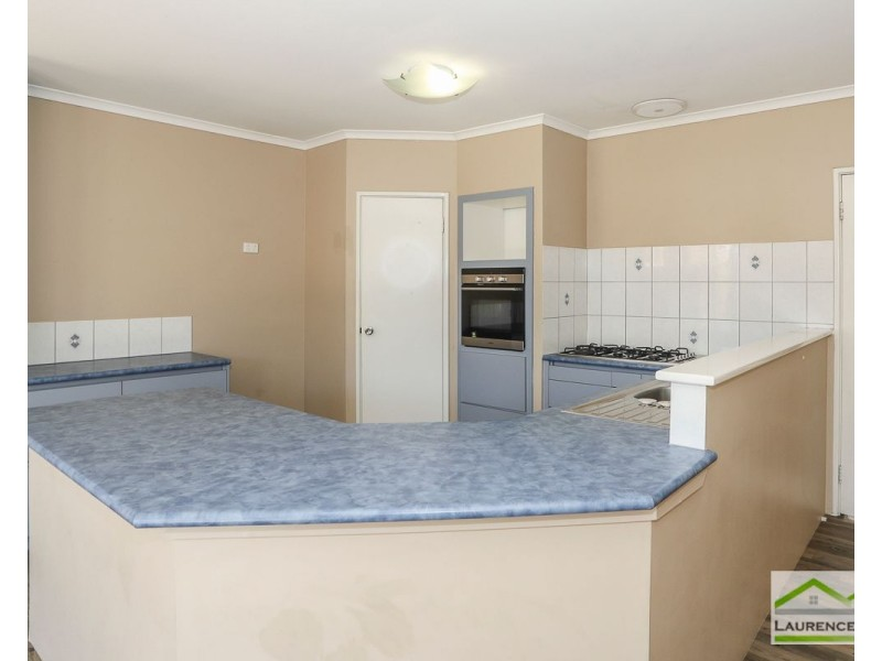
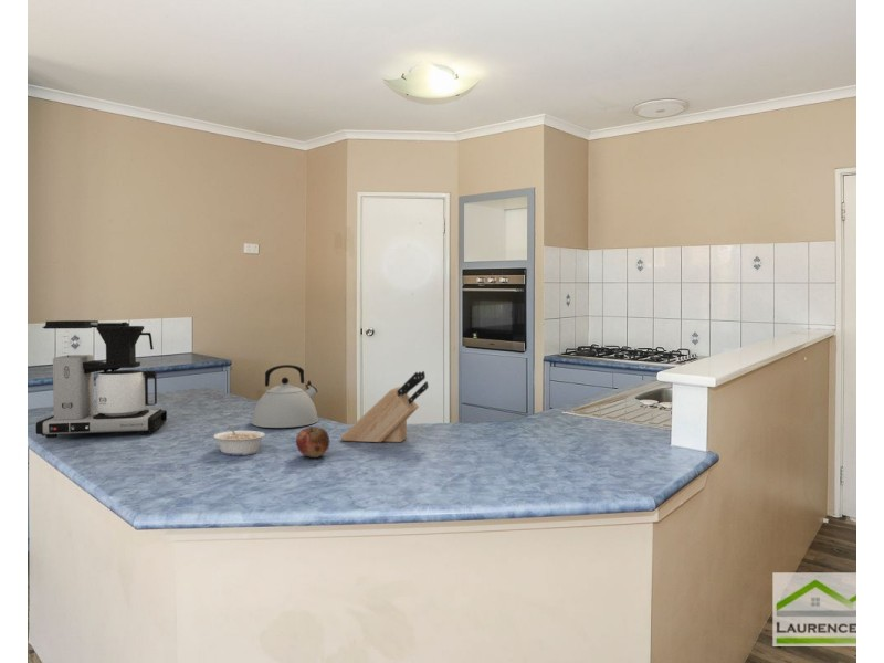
+ legume [212,424,266,457]
+ fruit [295,425,330,459]
+ kettle [251,364,319,429]
+ coffee maker [34,319,168,440]
+ knife block [339,370,430,443]
